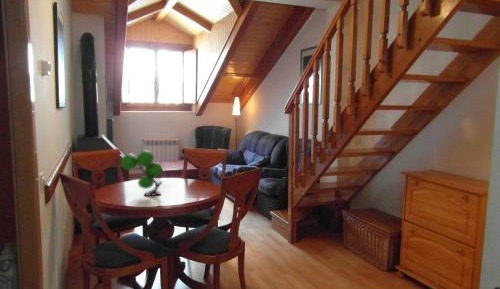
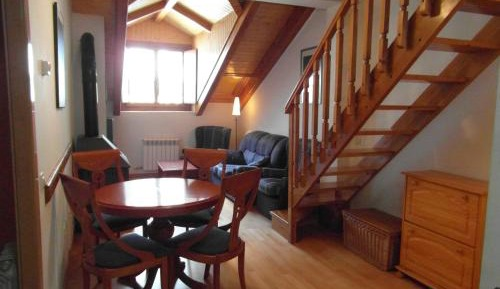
- plant [120,149,164,197]
